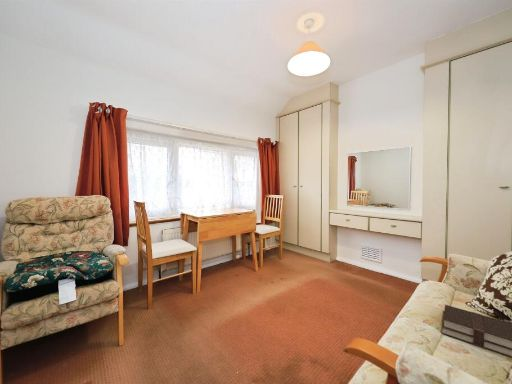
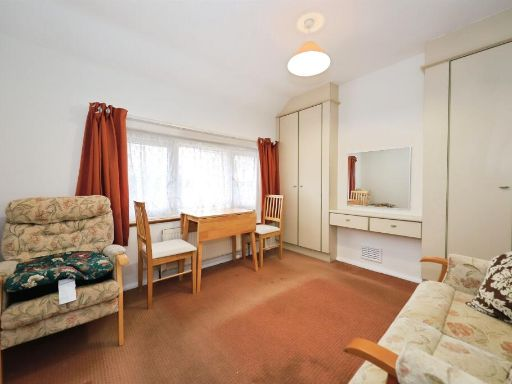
- bible [440,304,512,358]
